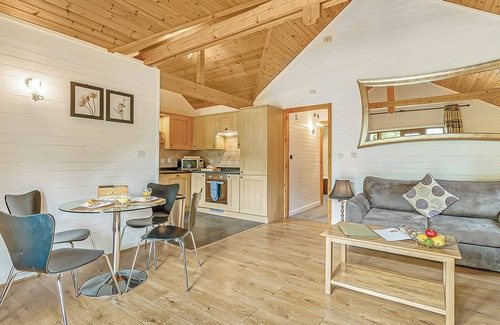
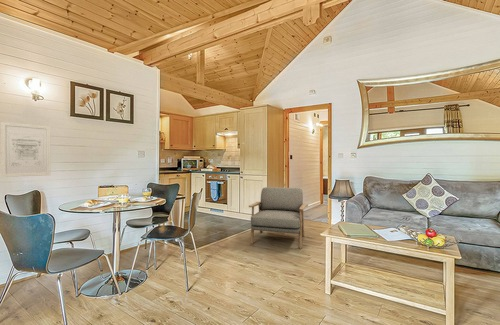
+ armchair [248,186,309,250]
+ wall art [0,121,51,178]
